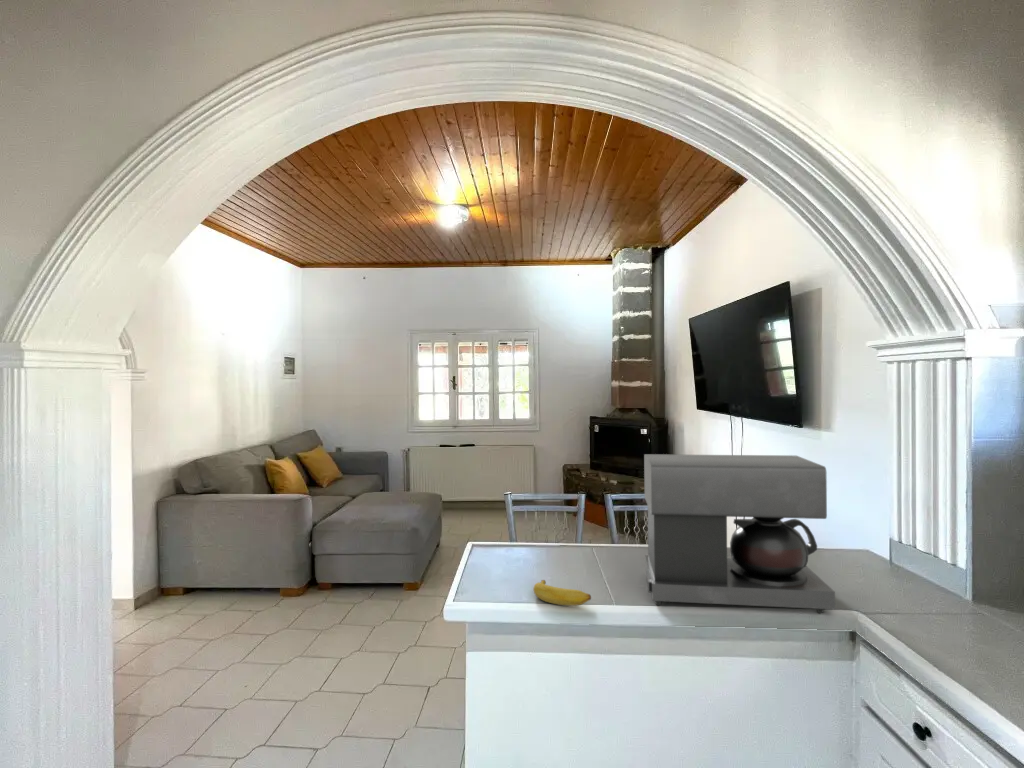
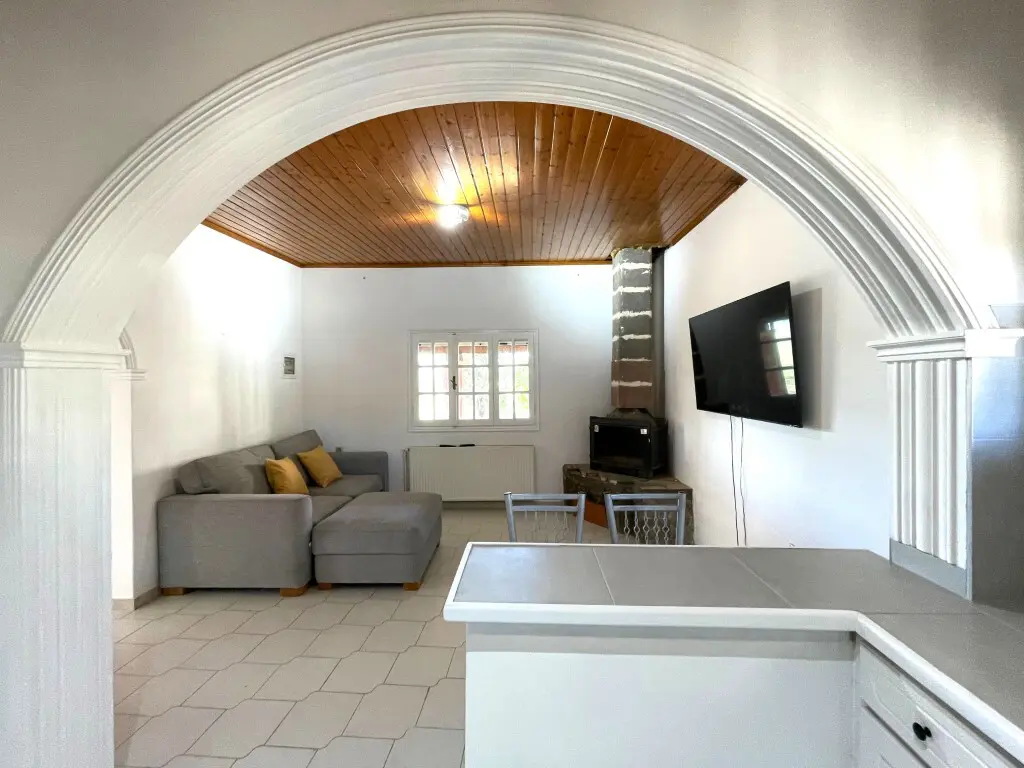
- banana [532,579,592,607]
- coffee maker [643,453,836,614]
